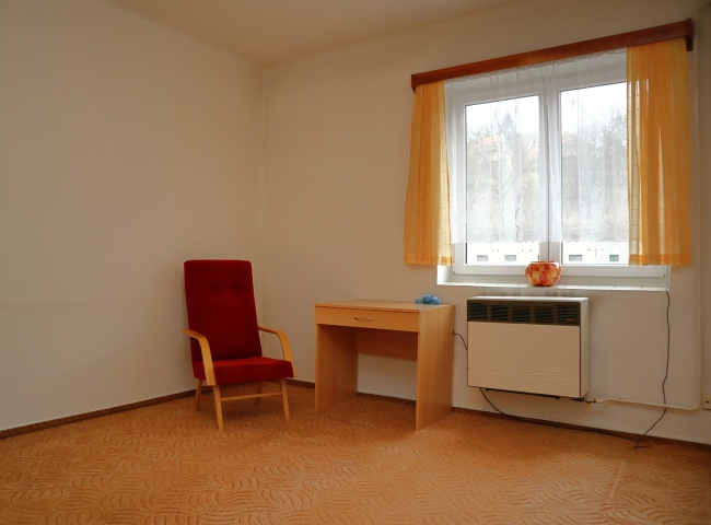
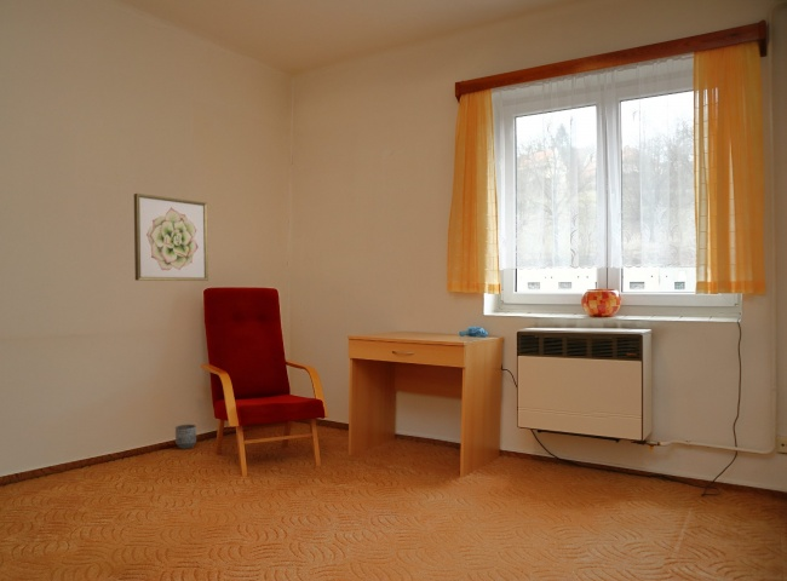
+ planter [174,424,197,450]
+ wall art [133,192,209,282]
